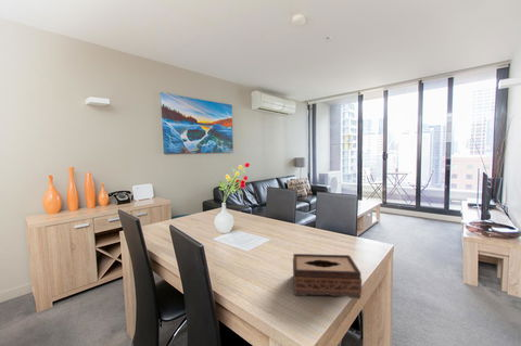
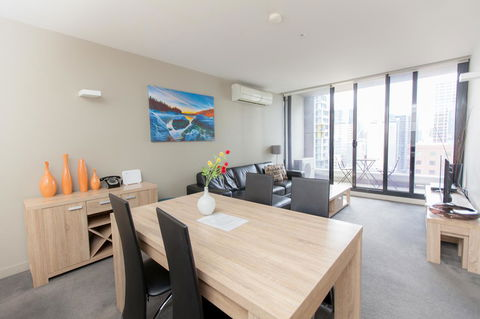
- tissue box [292,253,363,299]
